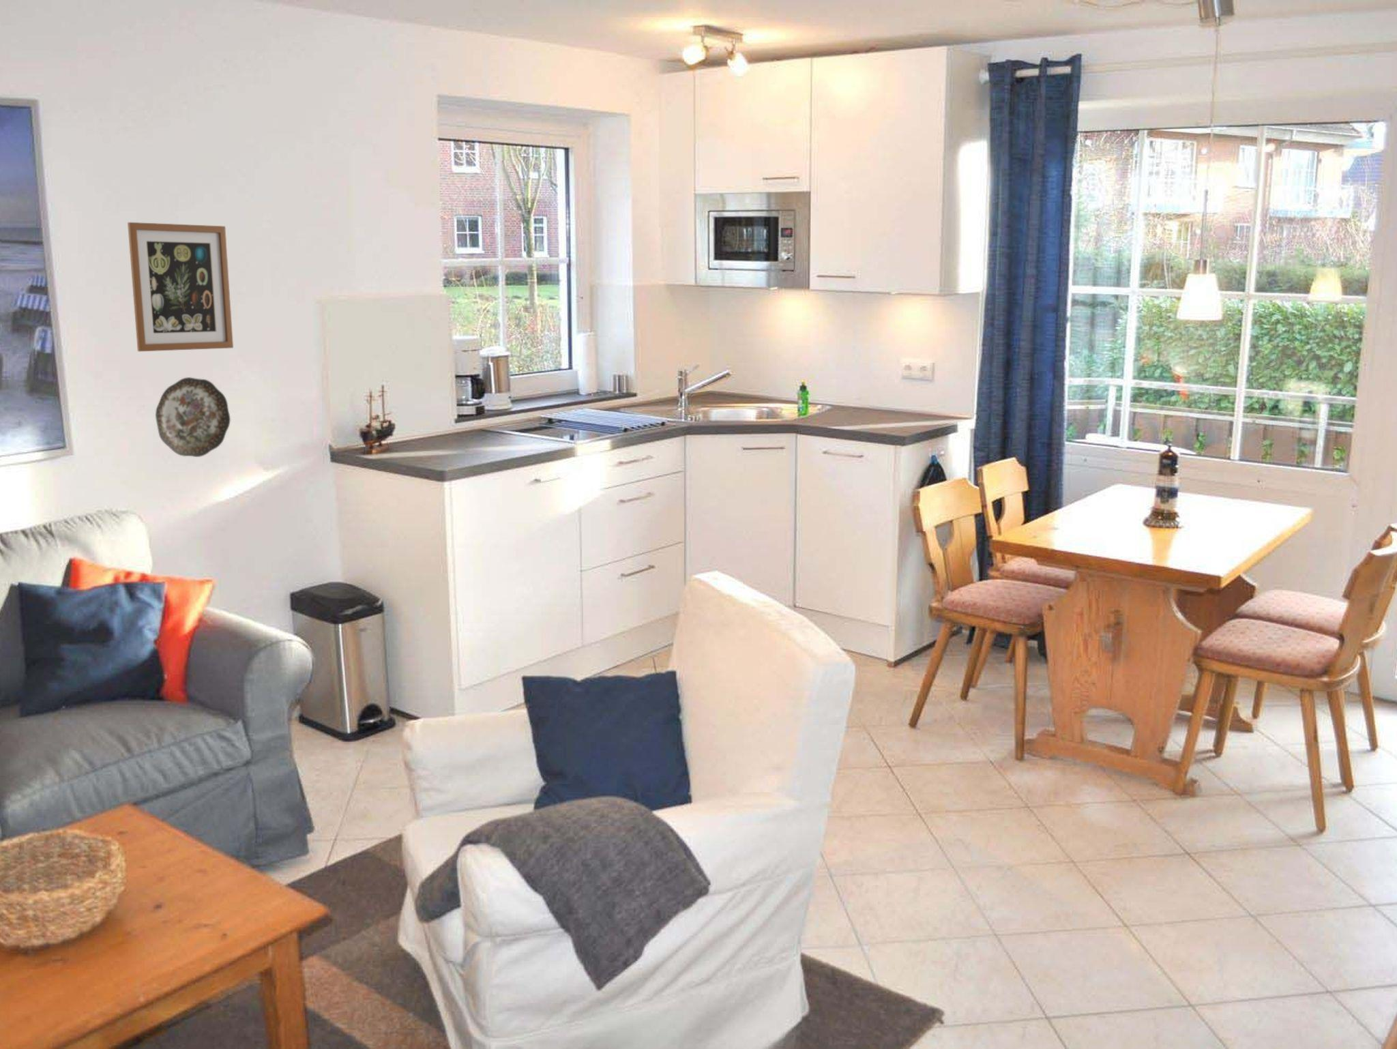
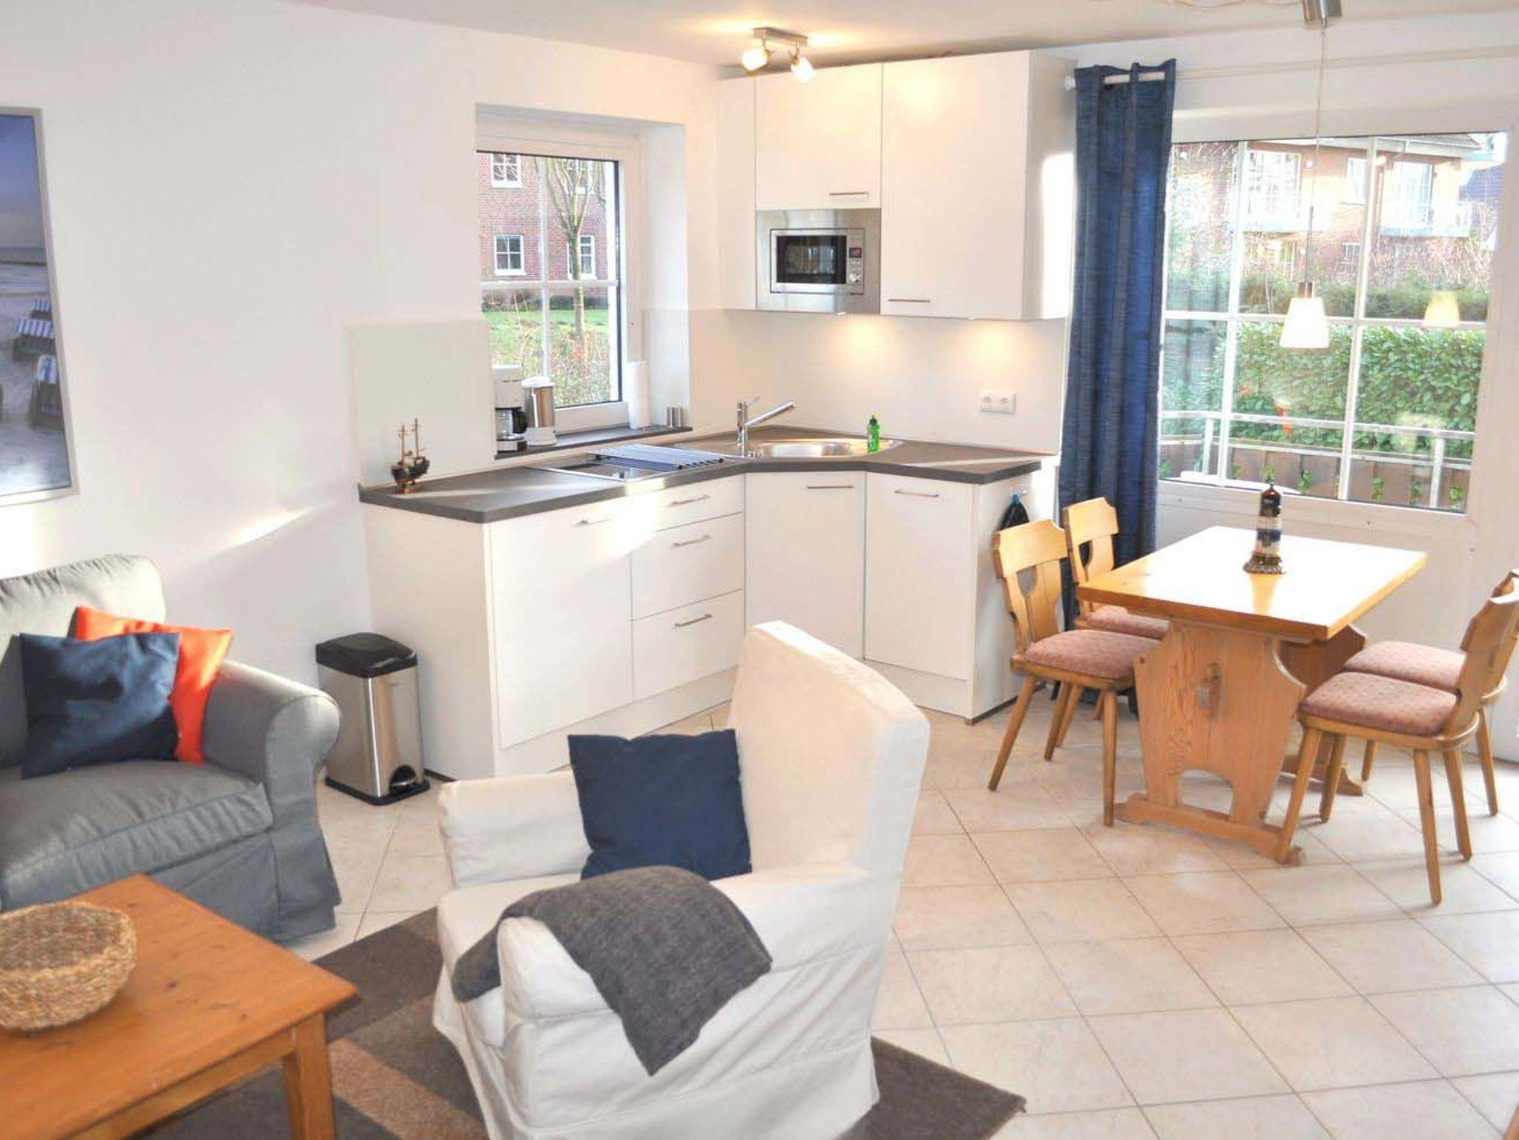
- decorative plate [155,377,231,457]
- wall art [127,221,234,352]
